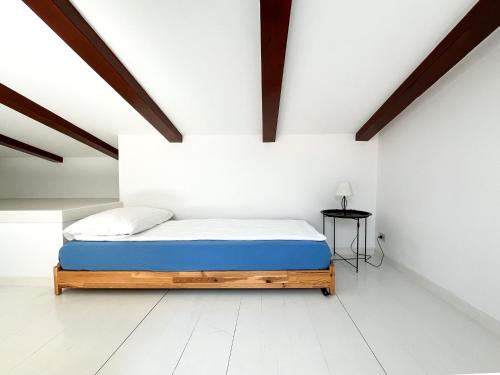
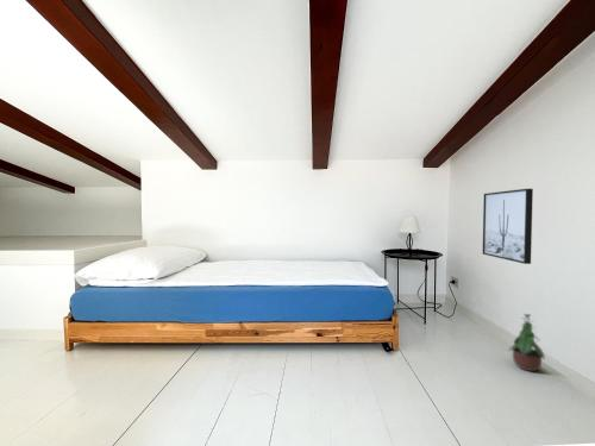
+ potted plant [507,313,546,372]
+ wall art [482,188,534,265]
